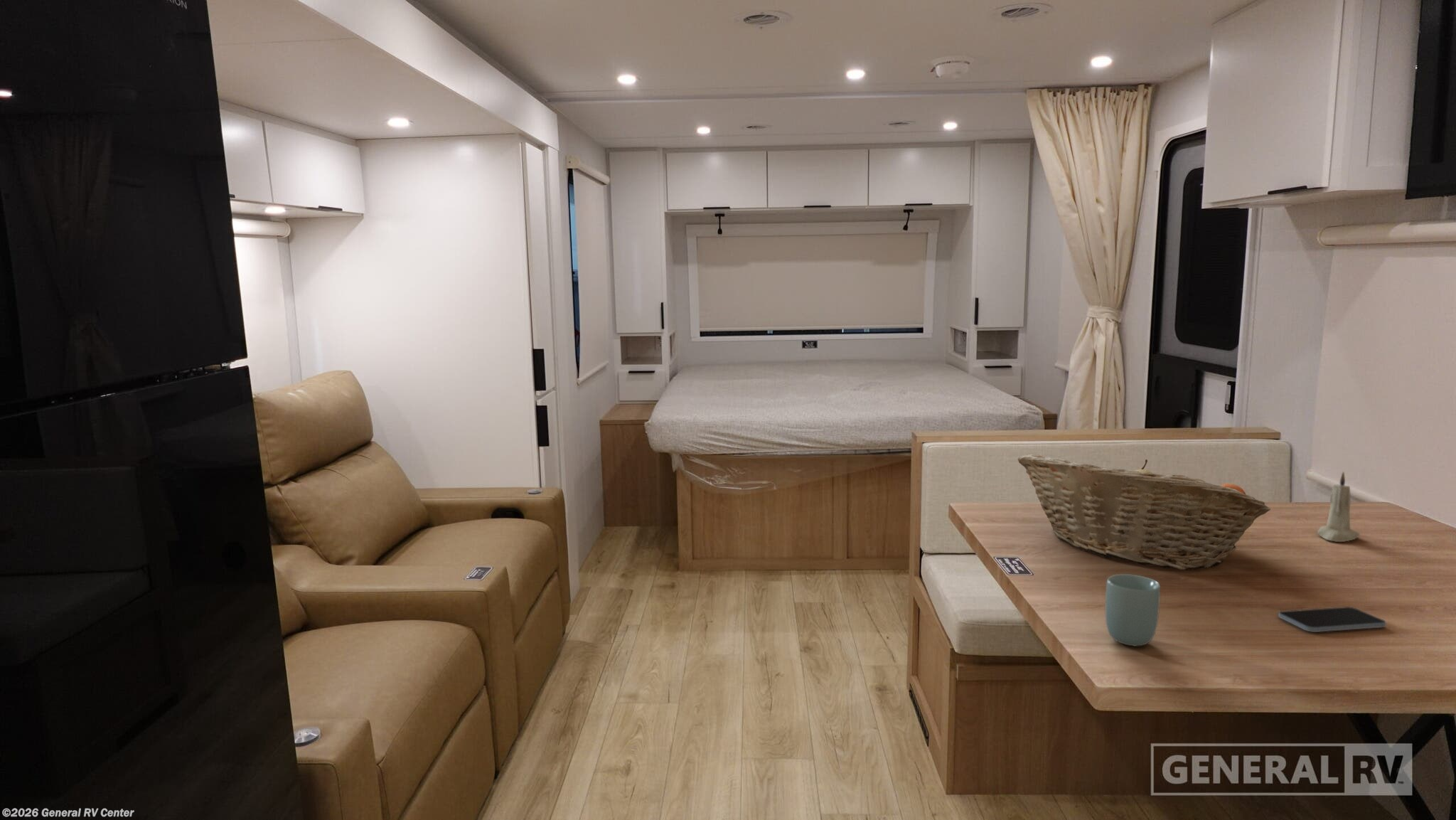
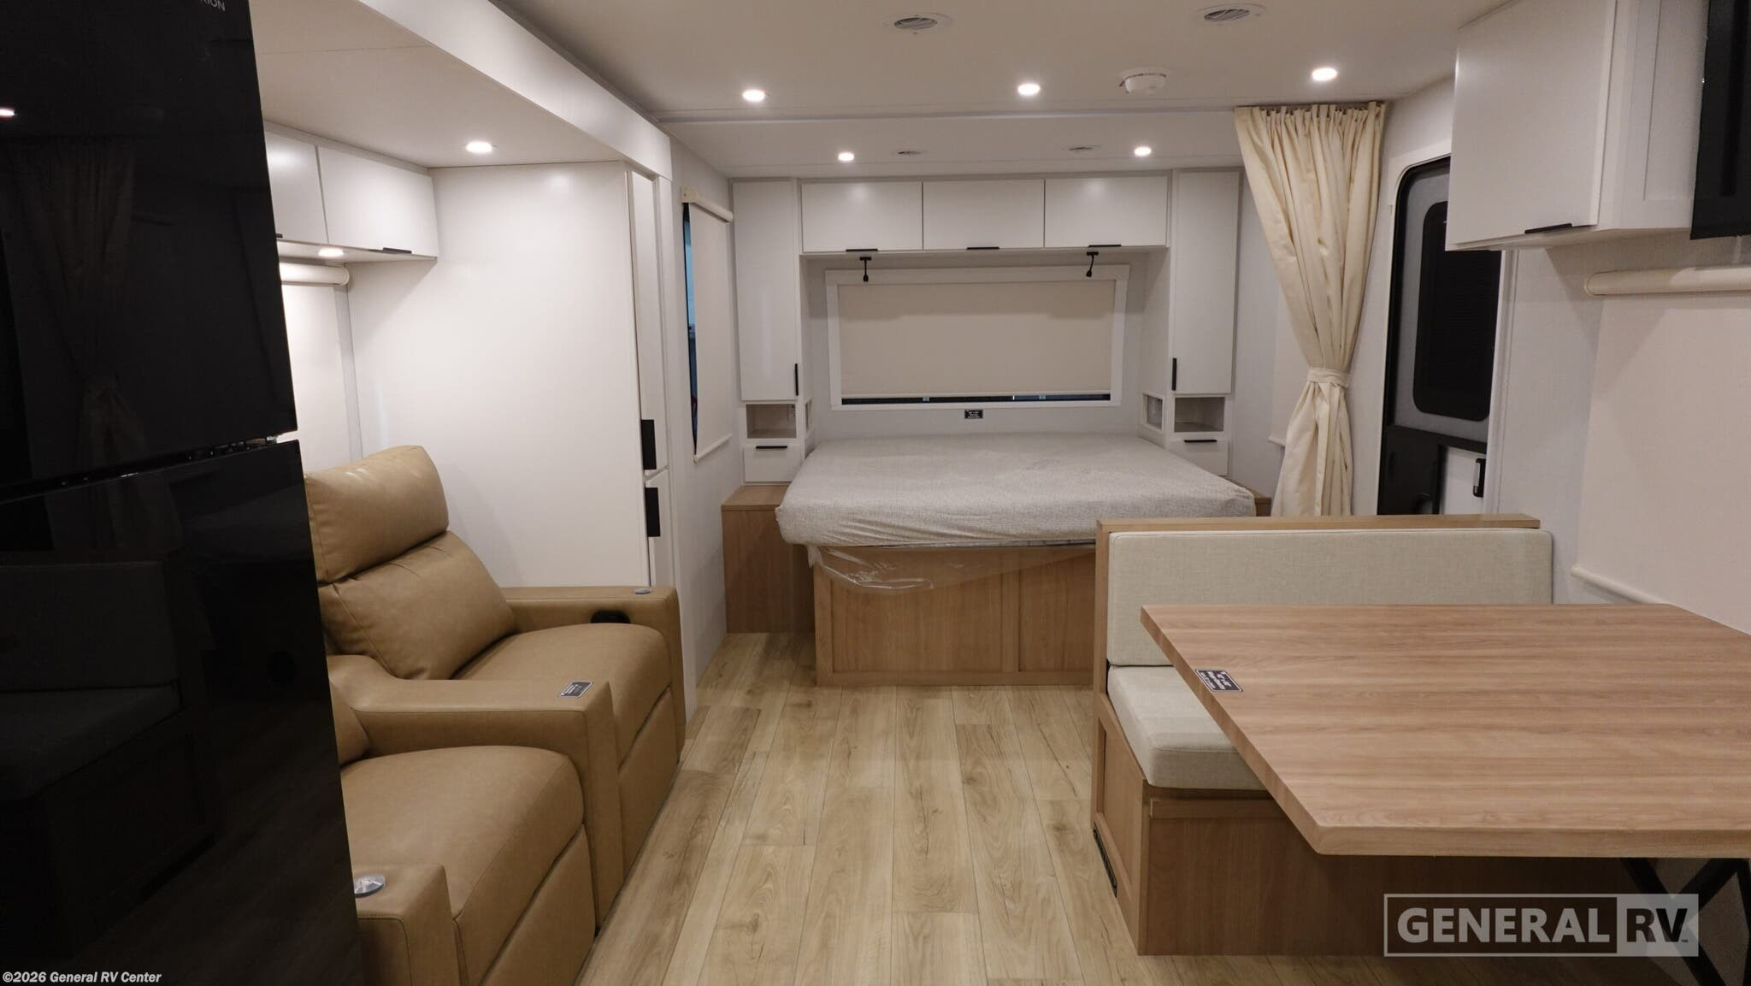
- candle [1317,471,1361,543]
- smartphone [1278,606,1387,633]
- cup [1105,573,1161,647]
- fruit basket [1017,454,1271,571]
